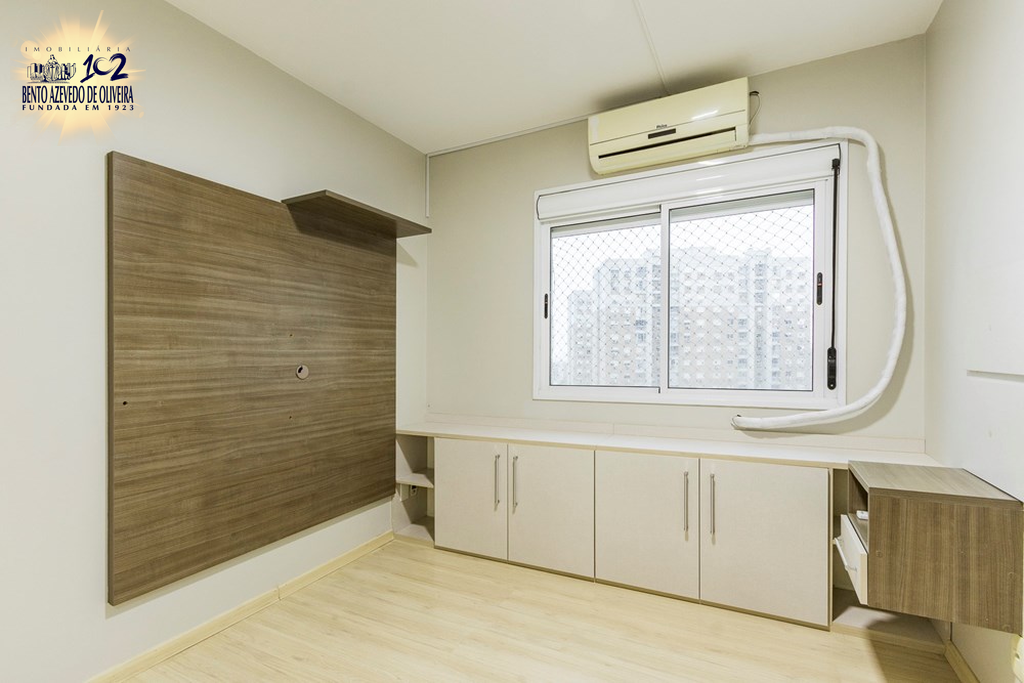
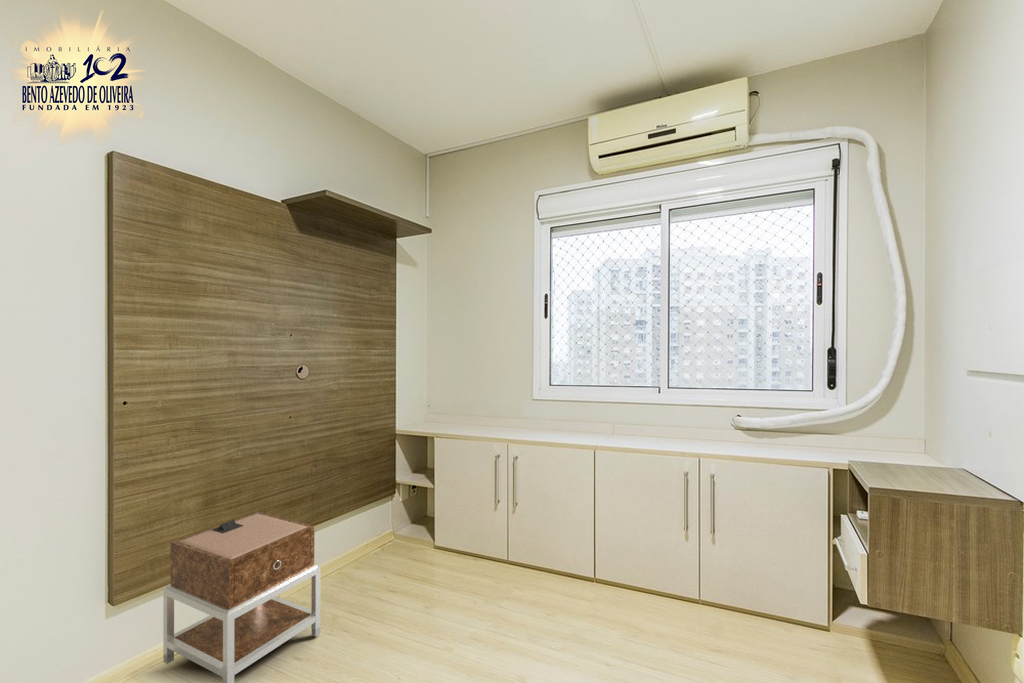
+ nightstand [162,511,322,683]
